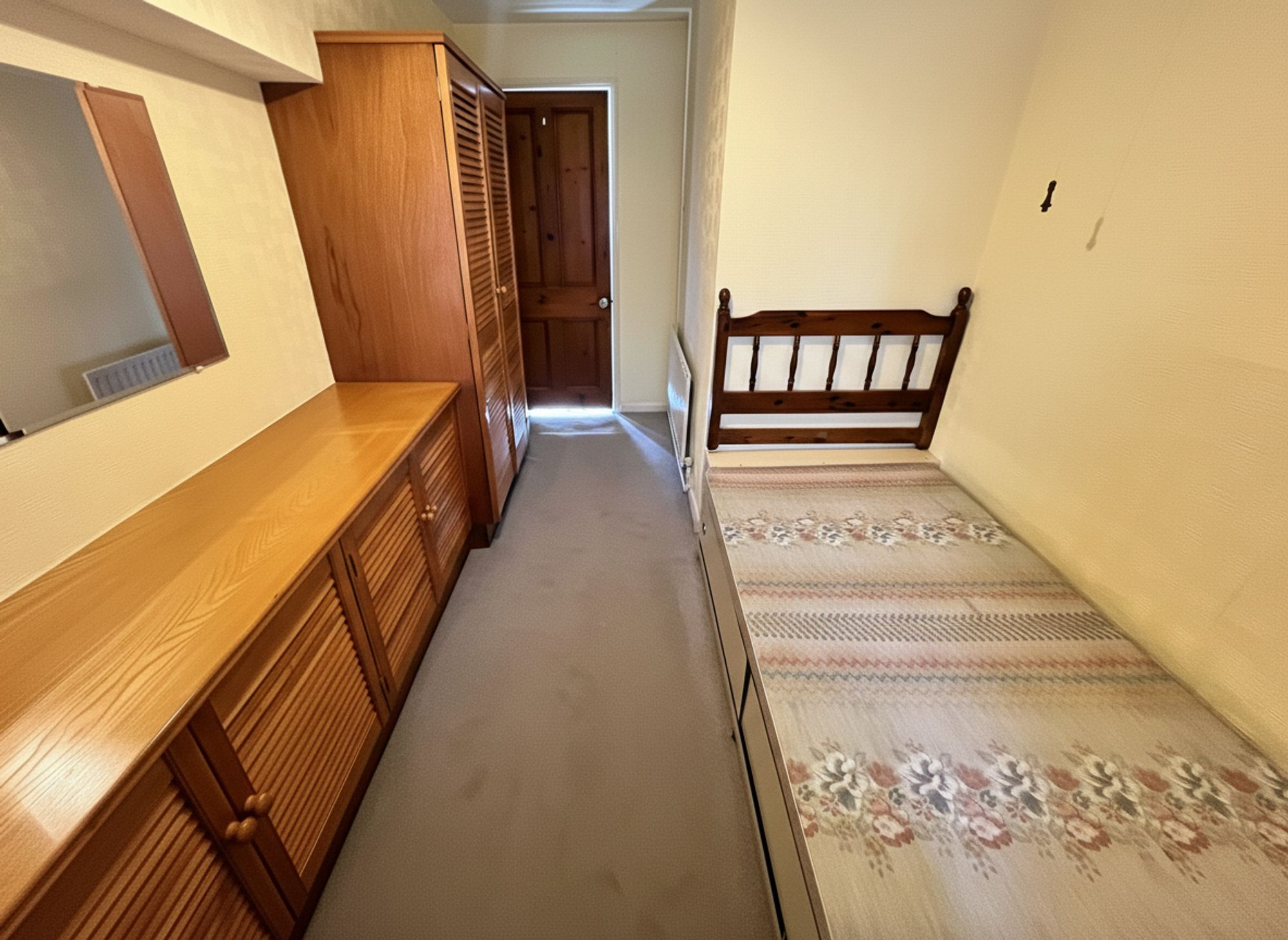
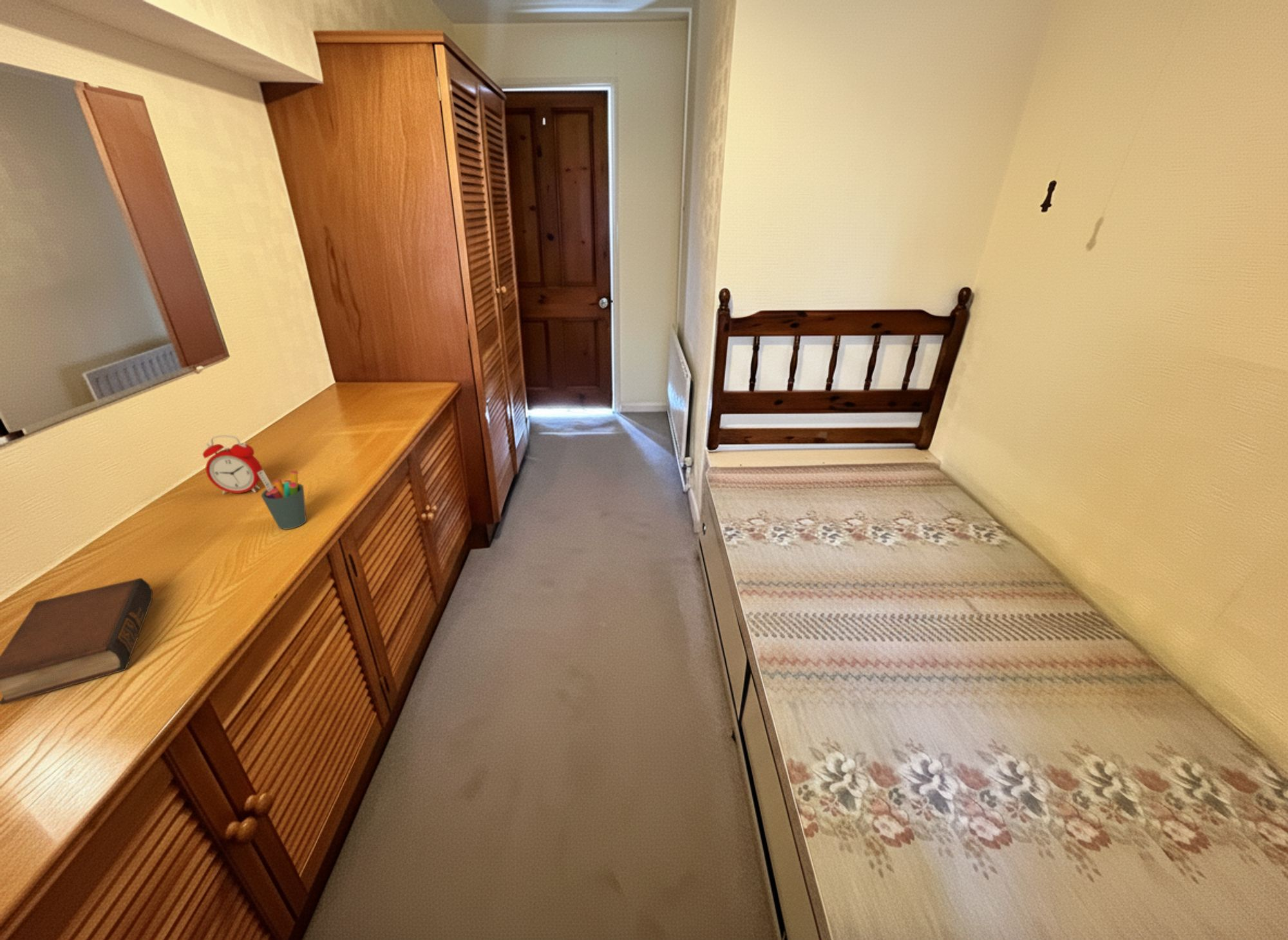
+ pen holder [258,469,307,530]
+ alarm clock [202,435,263,495]
+ book [0,577,153,705]
